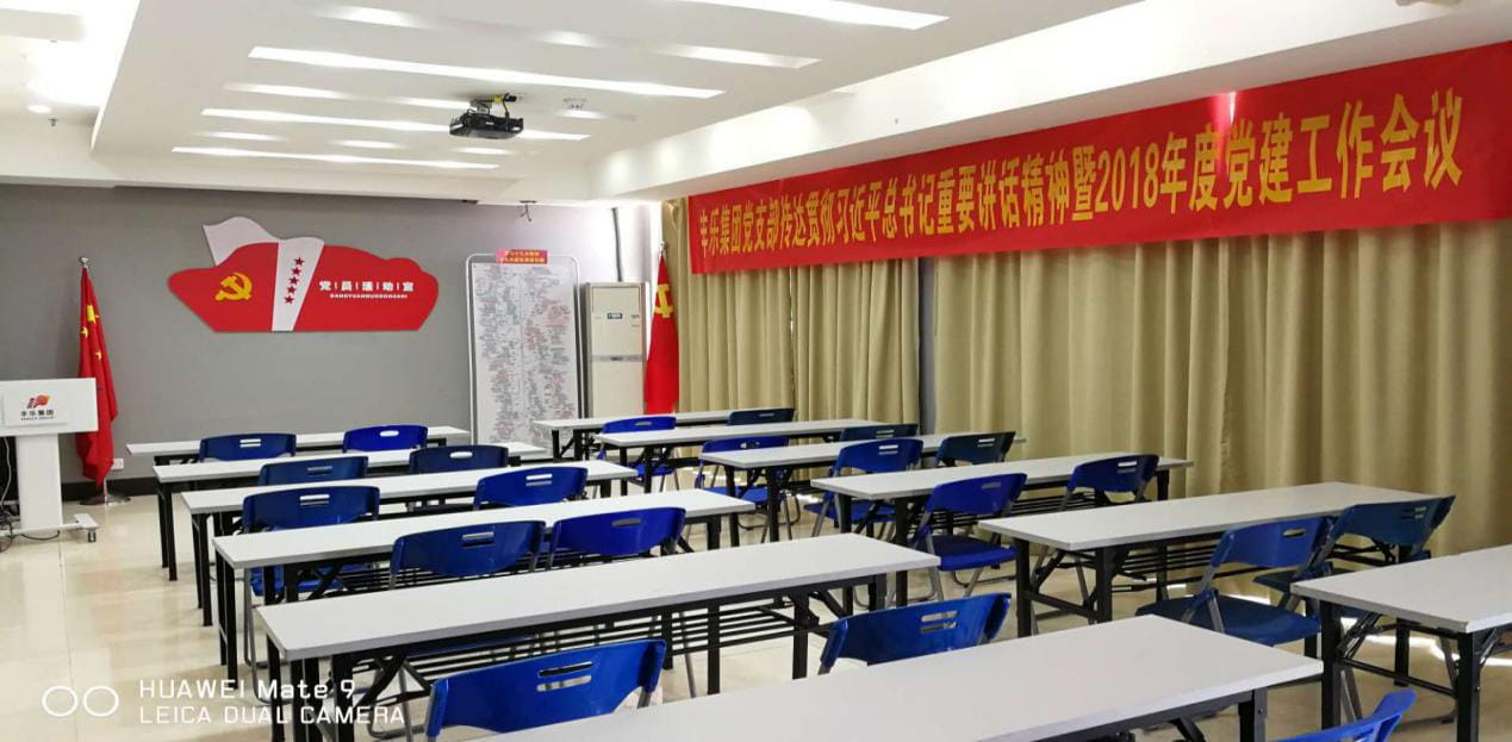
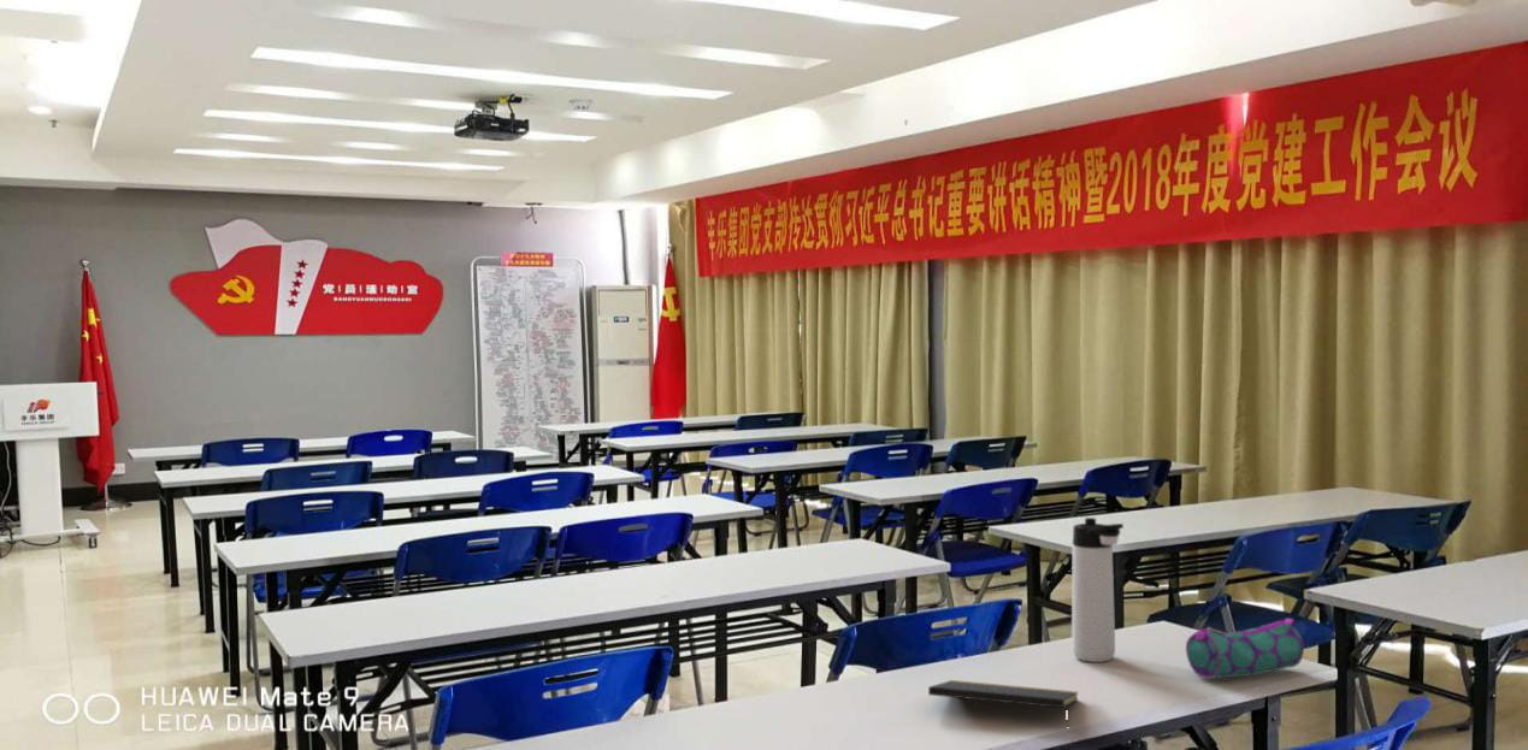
+ pencil case [1185,618,1305,680]
+ thermos bottle [1070,516,1125,663]
+ notepad [927,679,1080,726]
